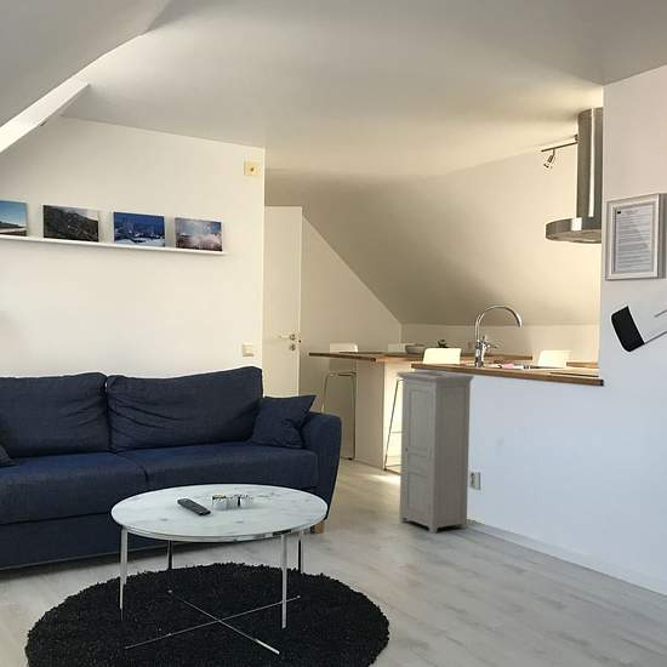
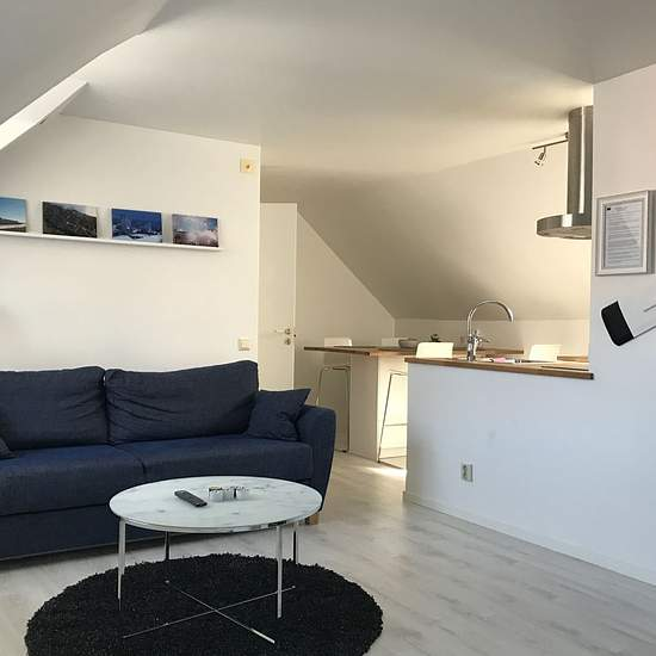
- cabinet [395,370,474,535]
